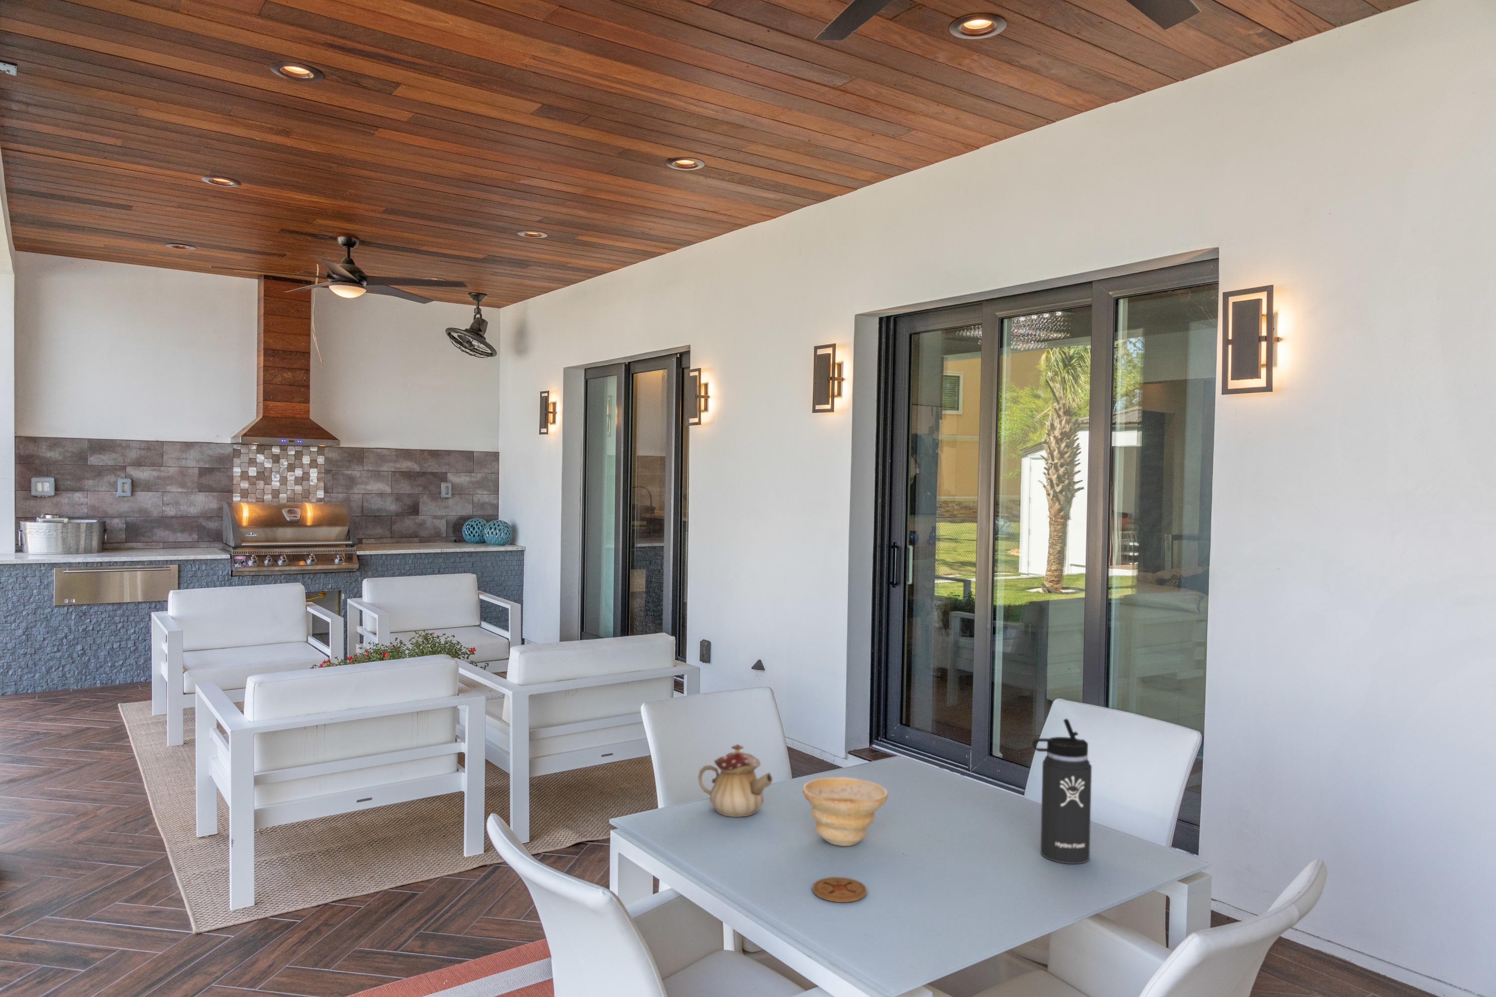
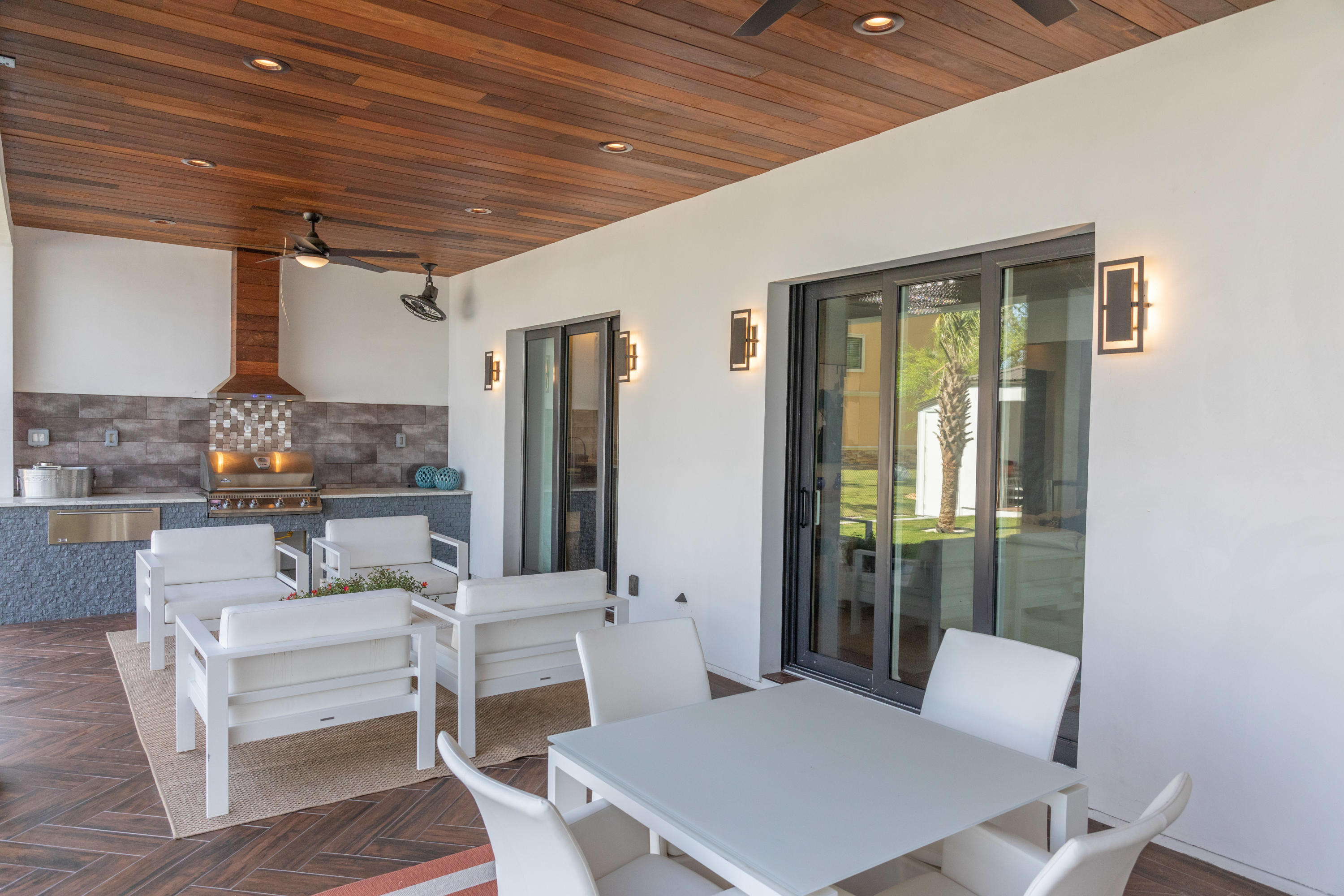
- teapot [698,743,774,818]
- bowl [801,777,888,847]
- thermos bottle [1032,719,1092,865]
- coaster [811,877,867,902]
